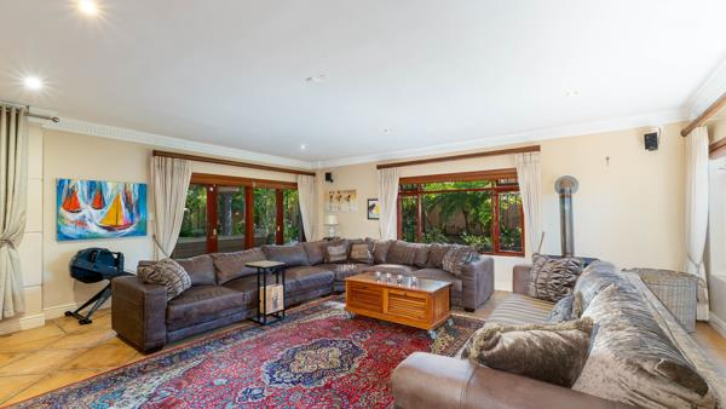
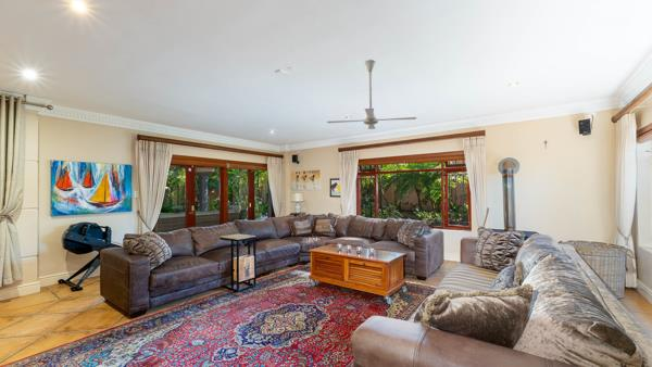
+ ceiling fan [326,59,417,130]
